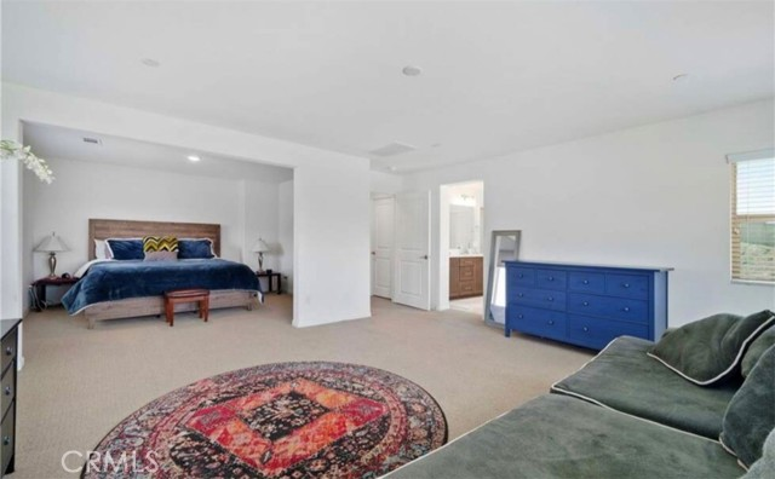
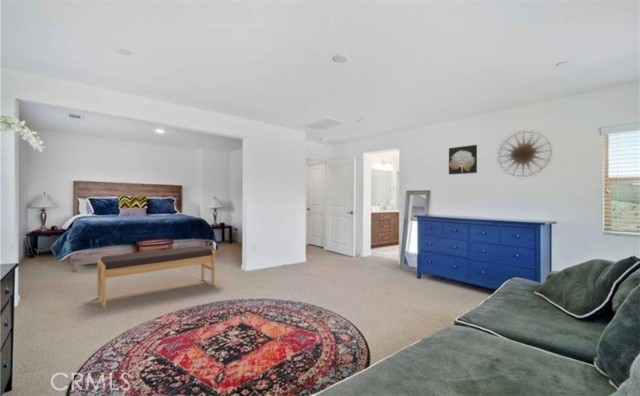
+ wall art [448,144,478,175]
+ wall art [497,130,553,178]
+ bench [96,245,216,309]
